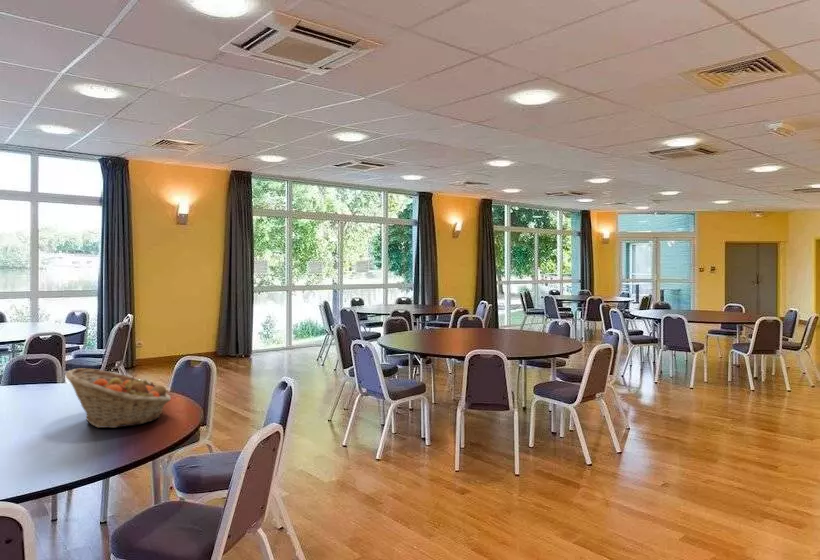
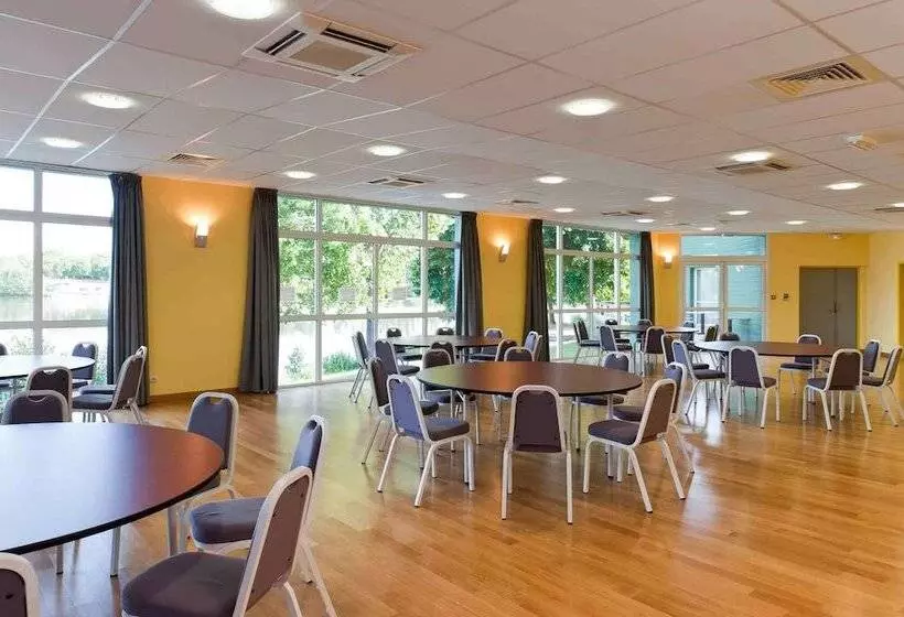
- fruit basket [64,367,172,429]
